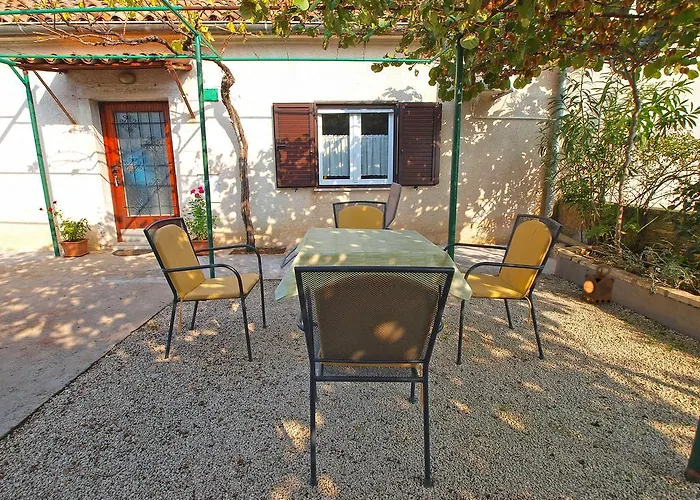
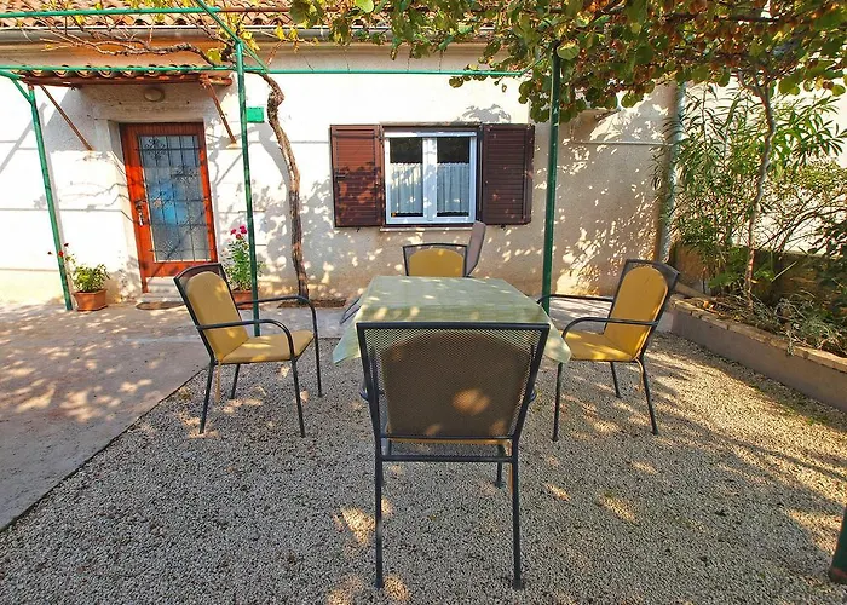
- lantern [580,263,616,305]
